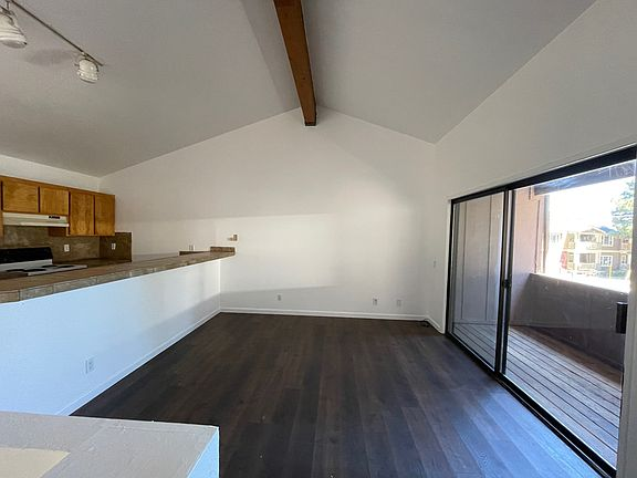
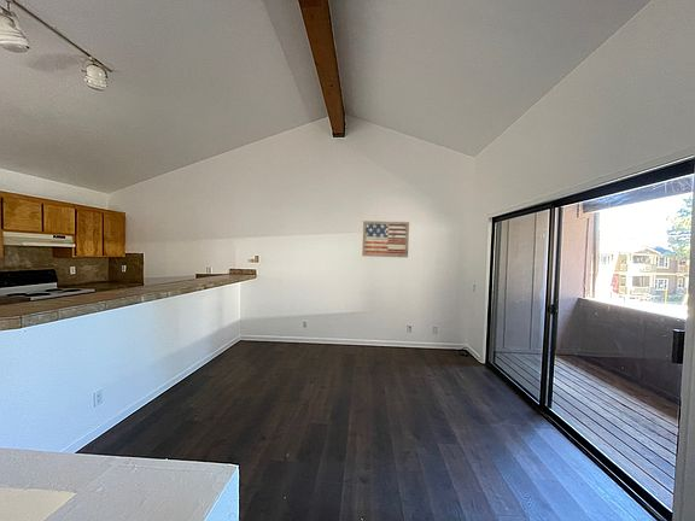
+ wall art [361,219,410,259]
